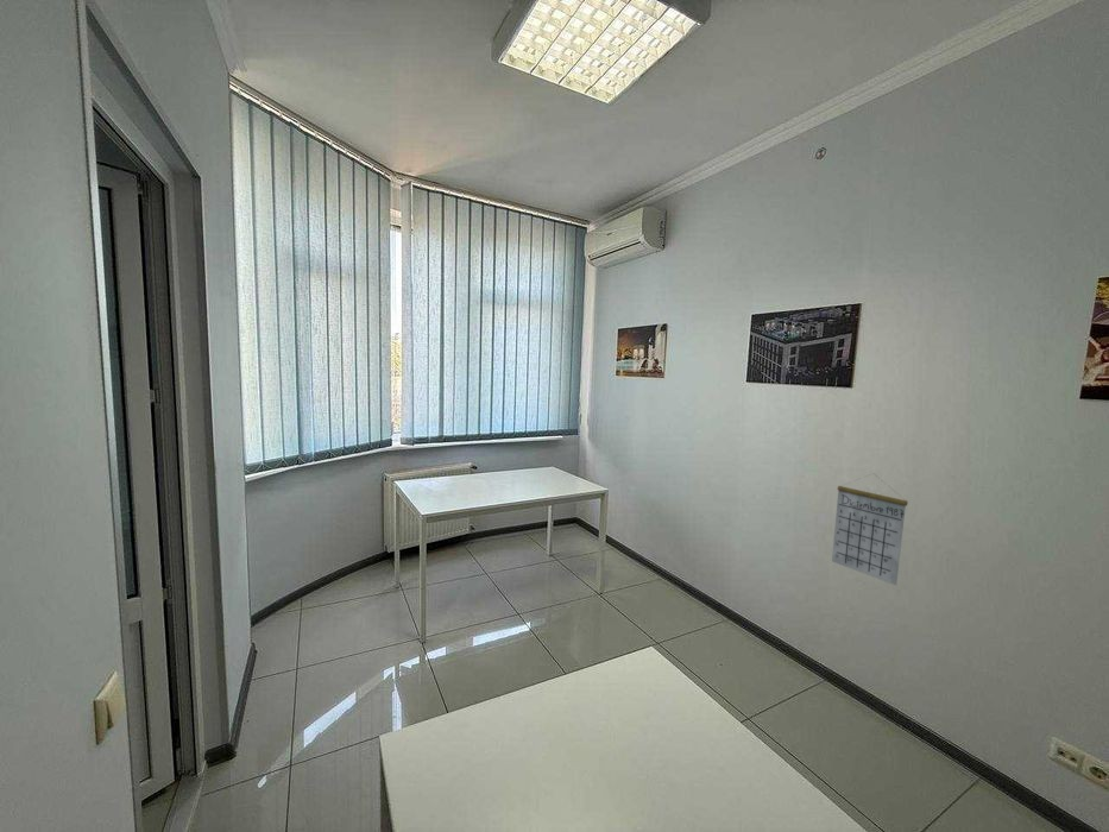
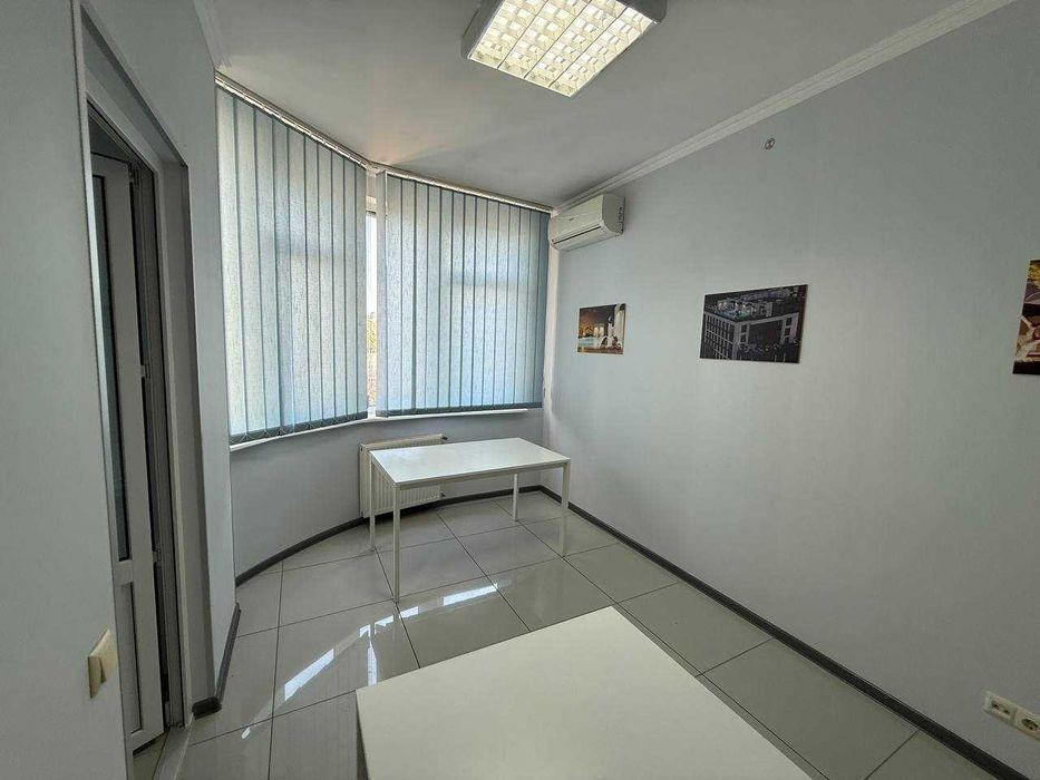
- calendar [831,473,909,586]
